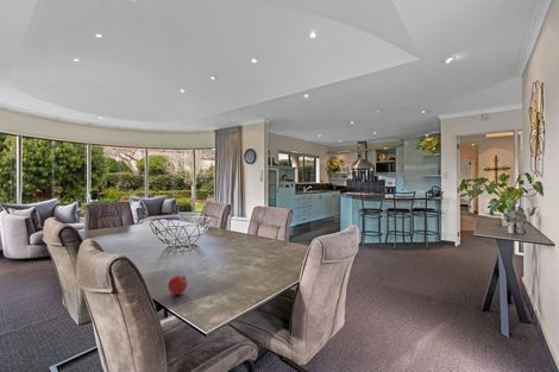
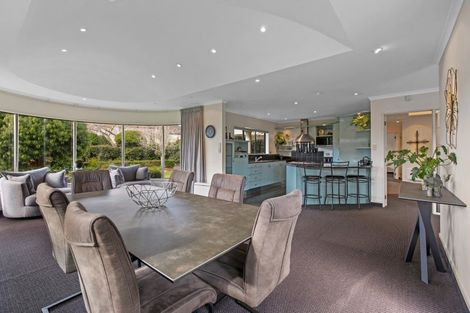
- fruit [167,275,188,296]
